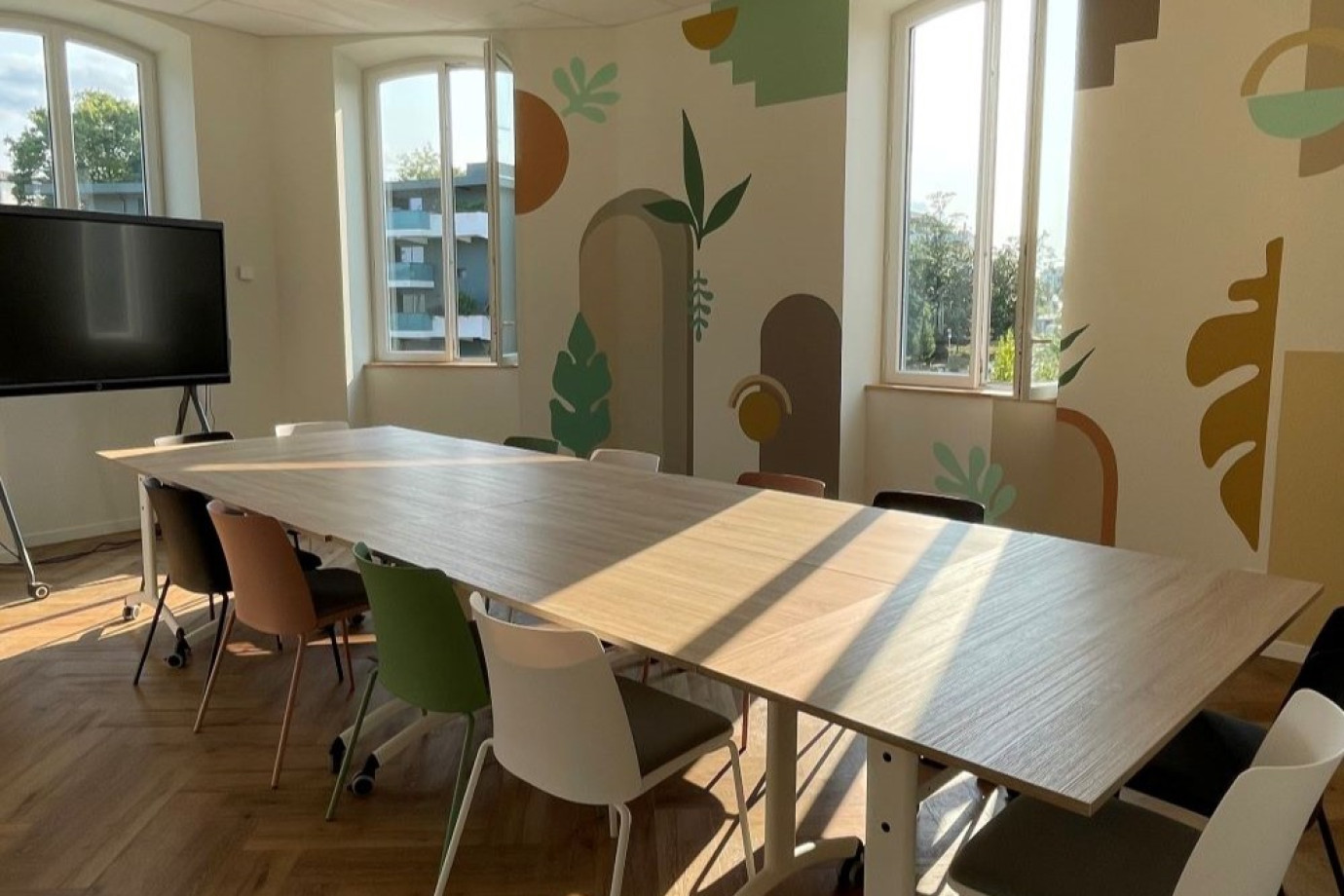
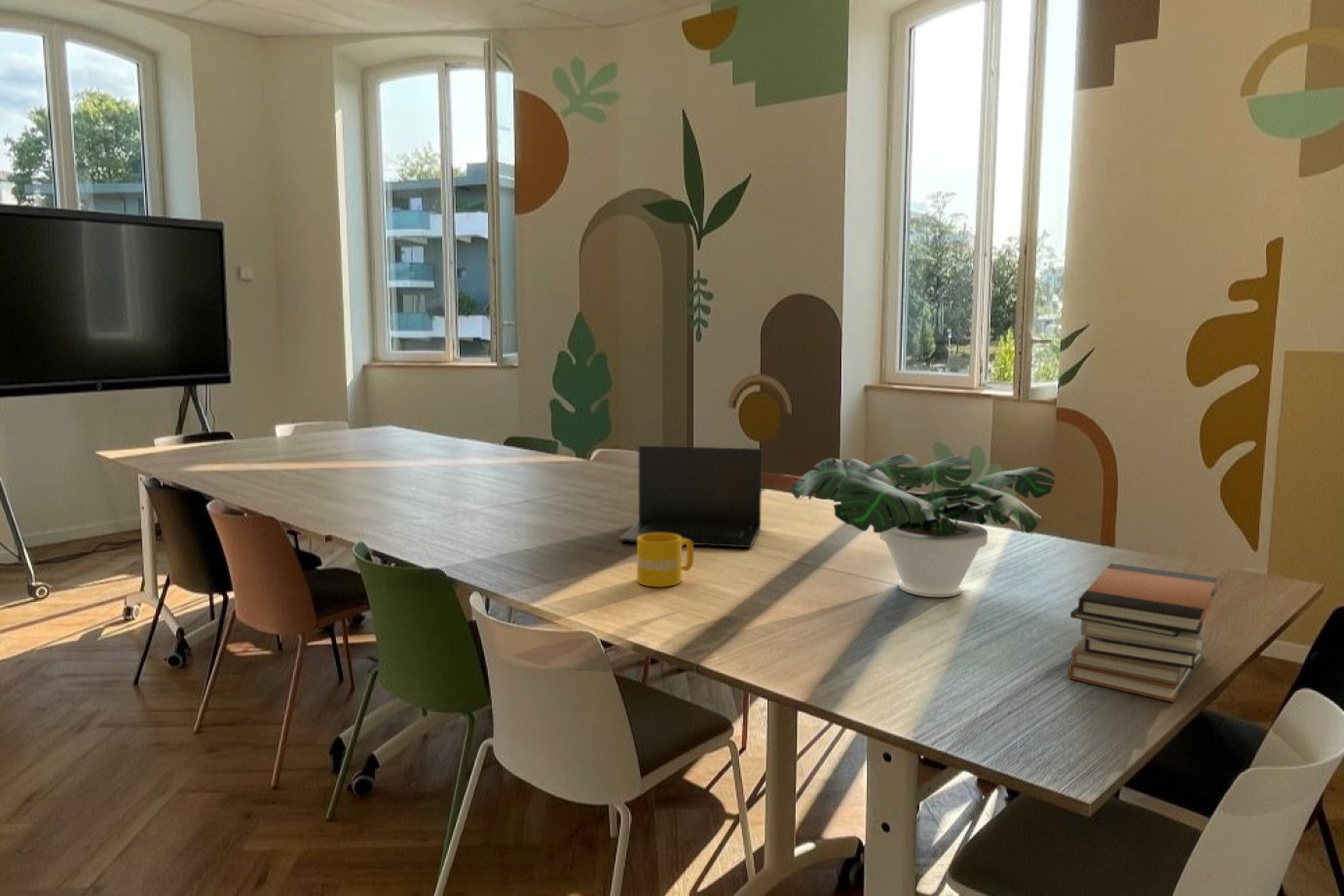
+ mug [636,533,694,588]
+ potted plant [790,453,1056,598]
+ book stack [1067,562,1218,703]
+ laptop [618,444,763,548]
